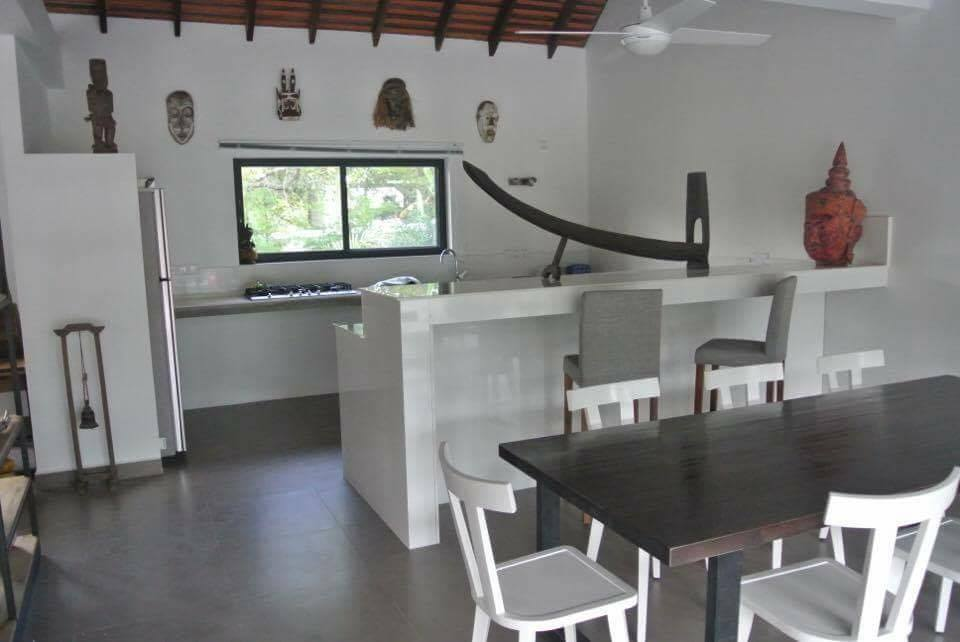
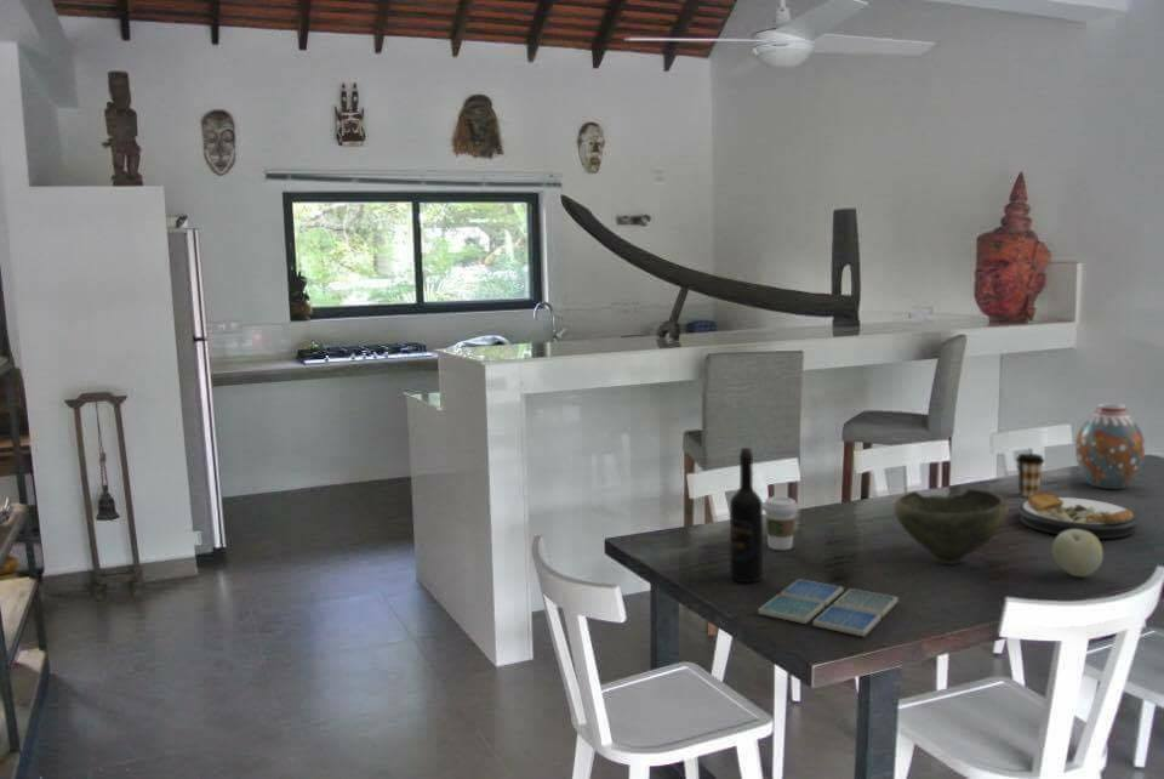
+ drink coaster [757,578,900,638]
+ wine bottle [729,447,764,584]
+ bowl [892,488,1010,565]
+ fruit [1051,529,1105,578]
+ plate [1017,490,1140,540]
+ coffee cup [1015,453,1046,499]
+ vase [1074,403,1146,490]
+ coffee cup [763,495,800,551]
